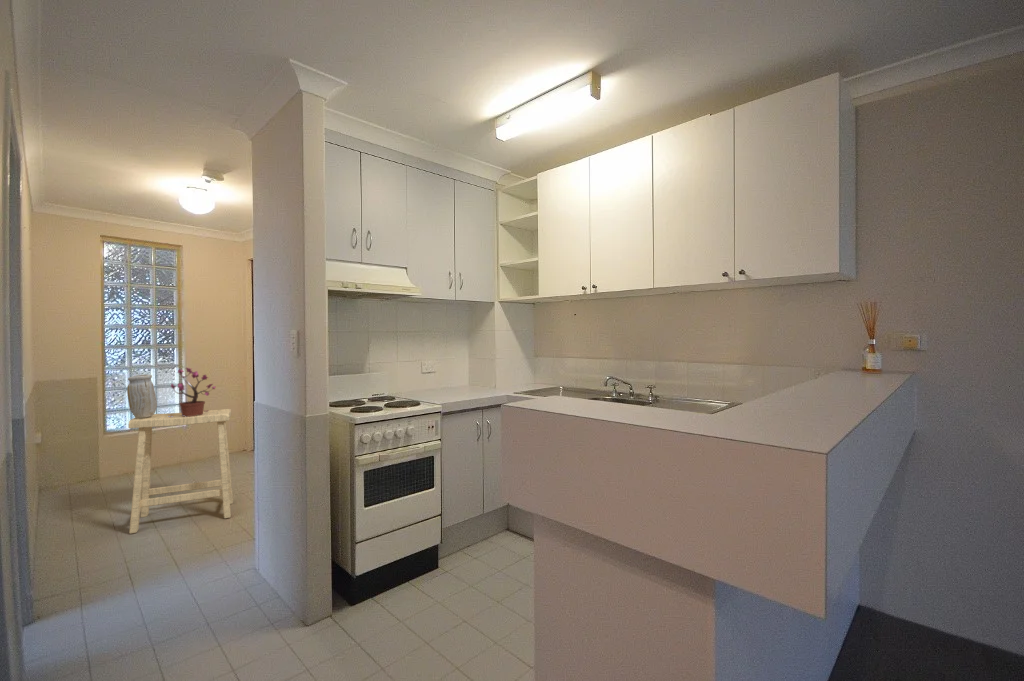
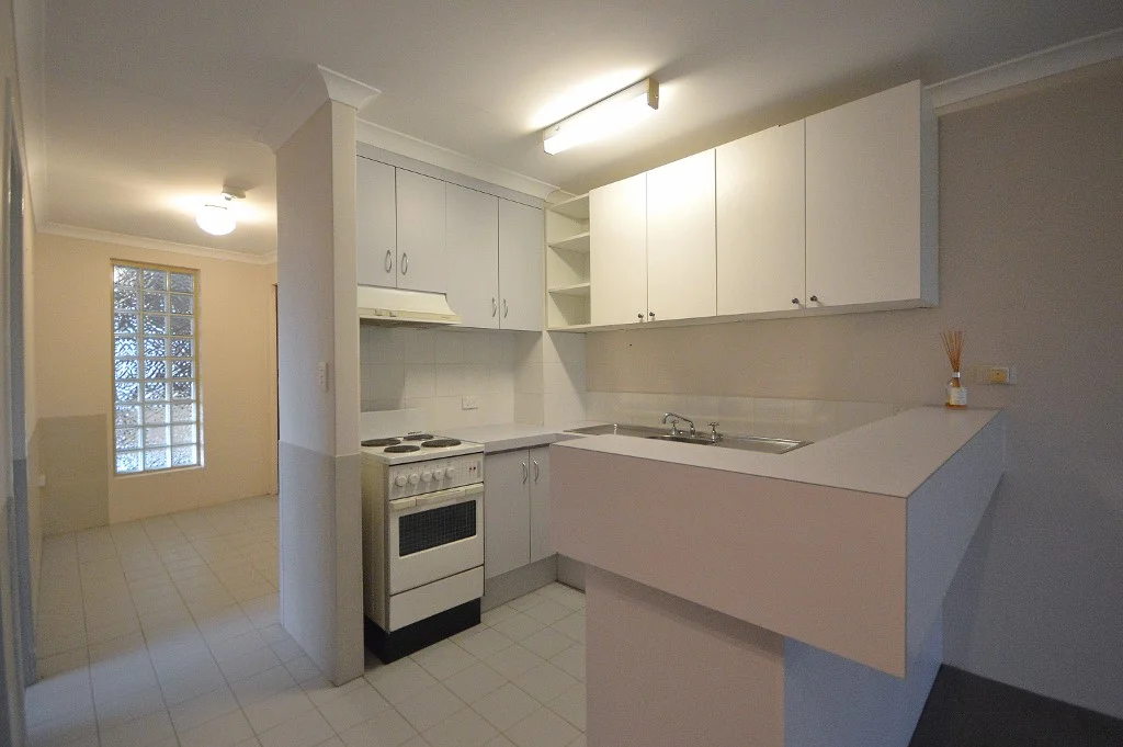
- vase [126,374,158,418]
- potted plant [168,367,217,417]
- stool [128,408,234,535]
